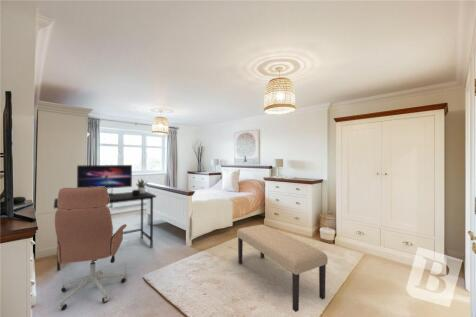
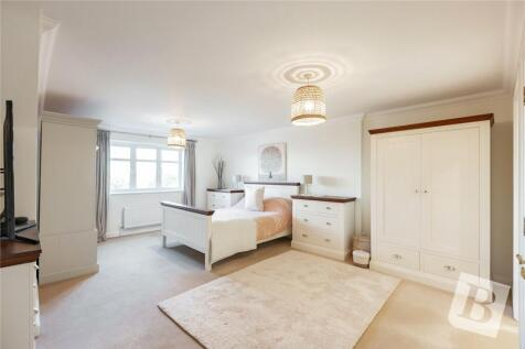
- bench [236,224,329,313]
- desk [53,164,157,272]
- office chair [54,187,128,311]
